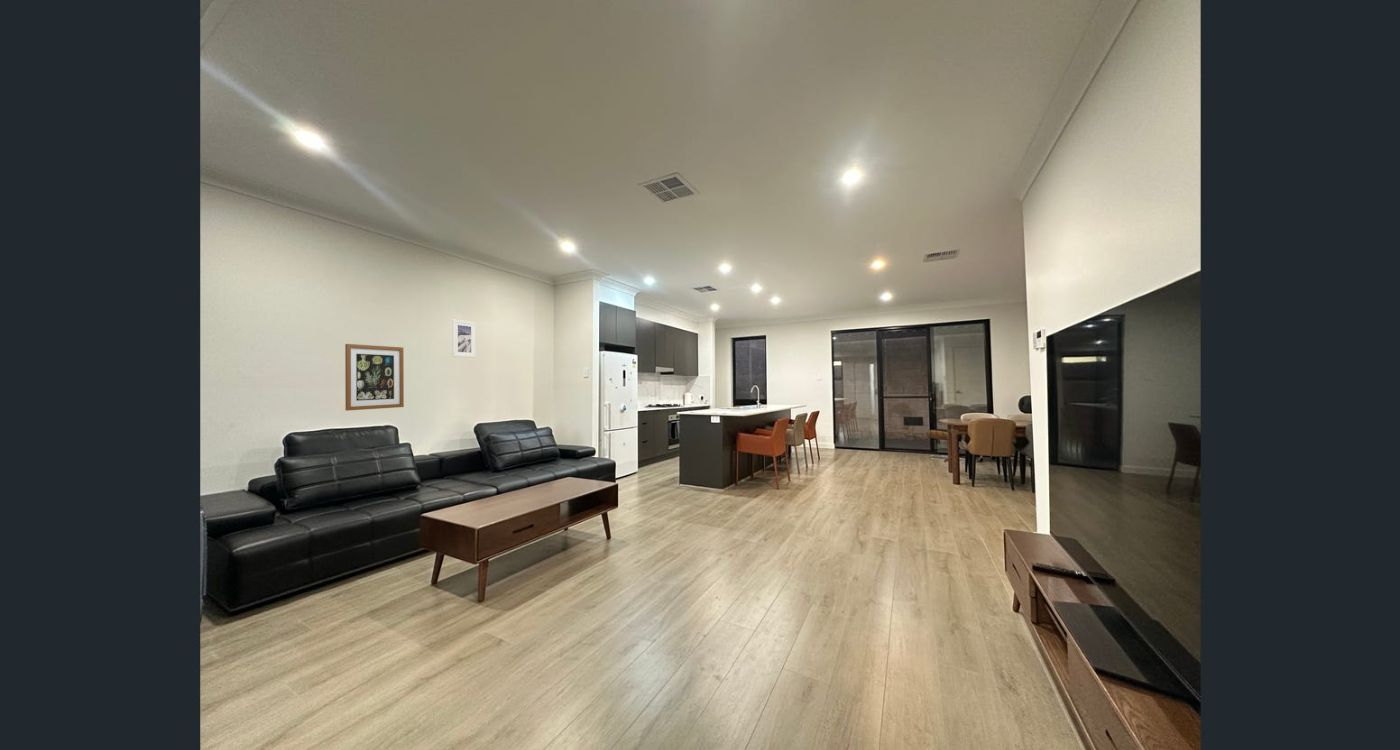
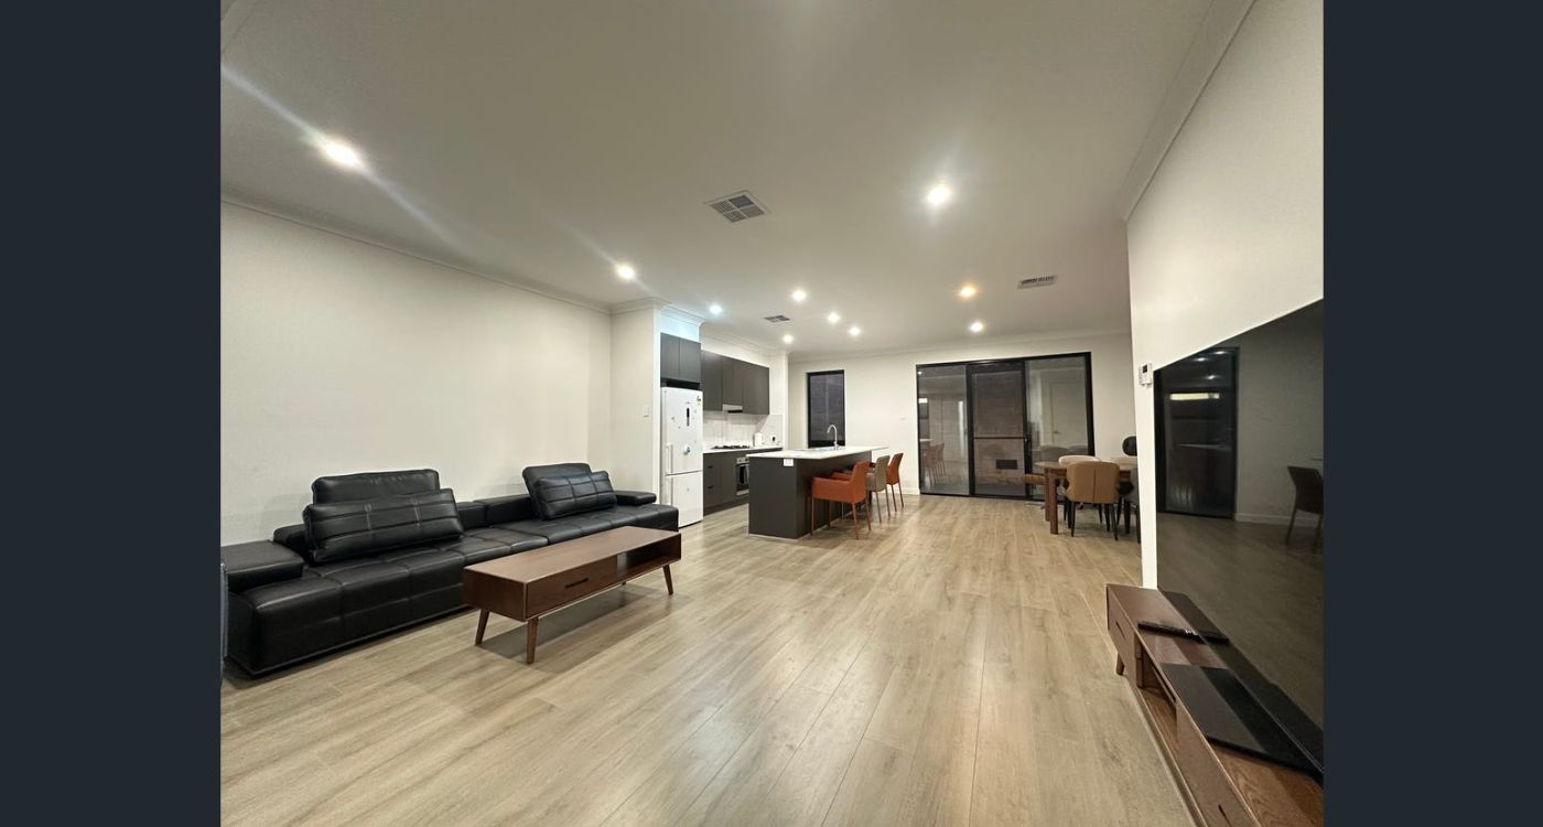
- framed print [451,319,477,359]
- wall art [344,343,405,412]
